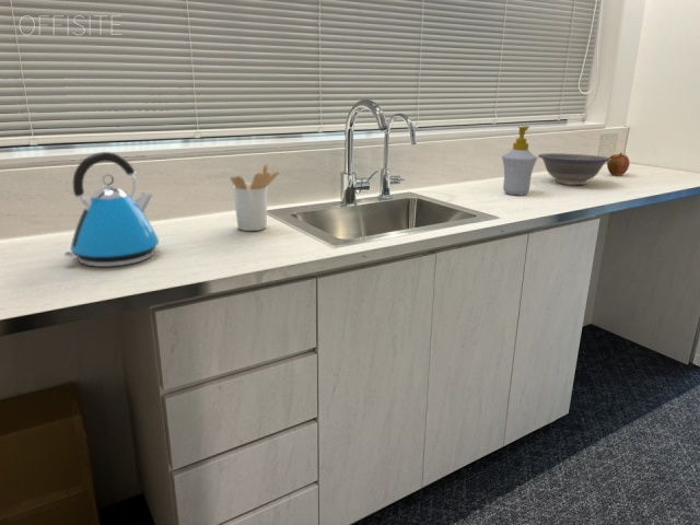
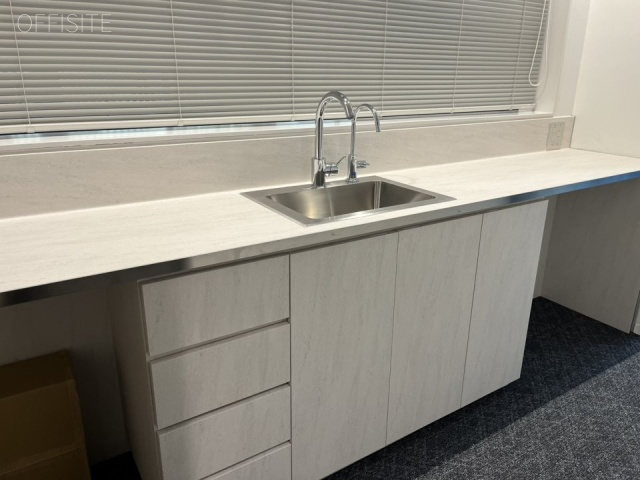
- apple [606,152,631,176]
- soap bottle [501,125,538,196]
- bowl [537,152,611,186]
- utensil holder [230,163,280,232]
- kettle [63,151,160,268]
